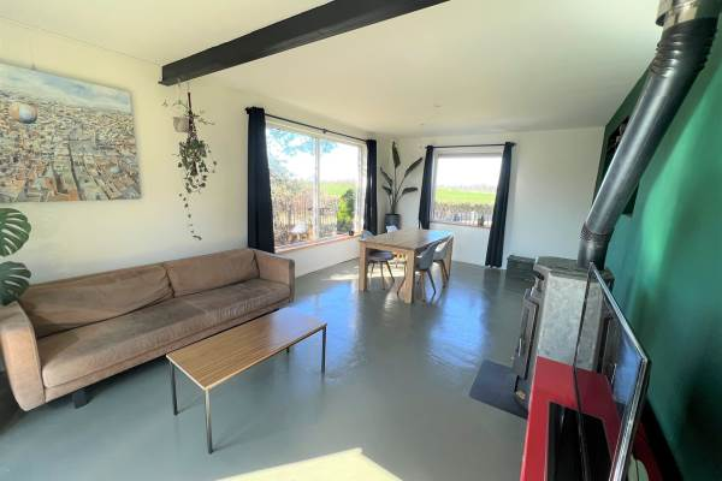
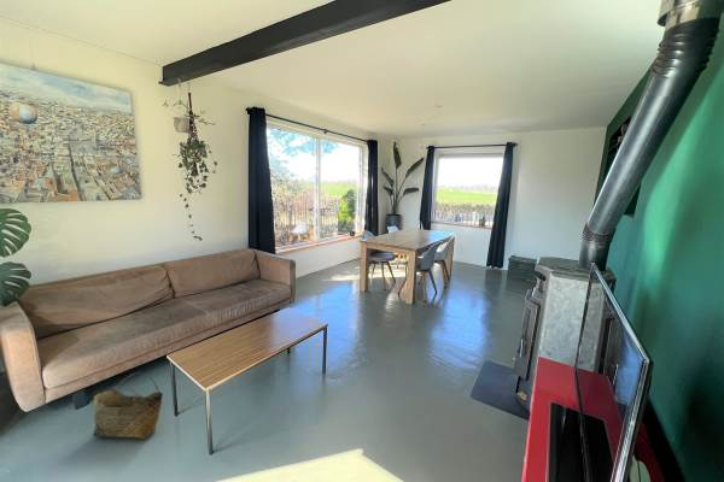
+ basket [92,371,164,440]
